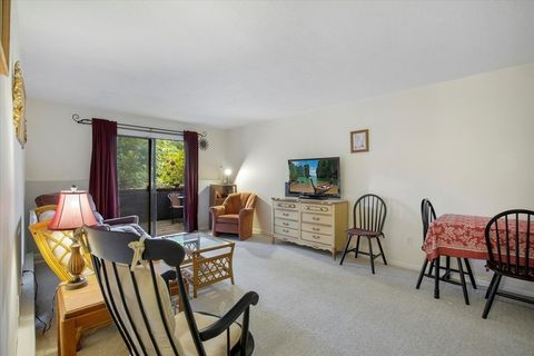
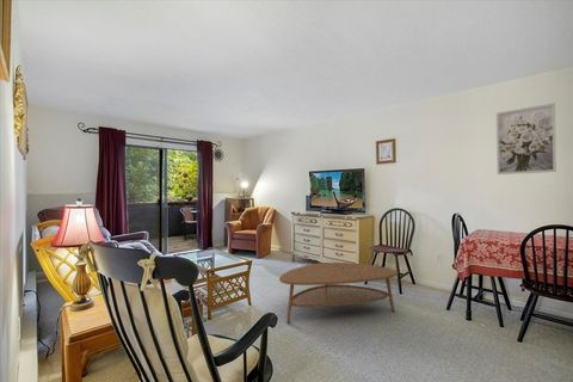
+ coffee table [278,261,399,324]
+ wall art [495,101,557,175]
